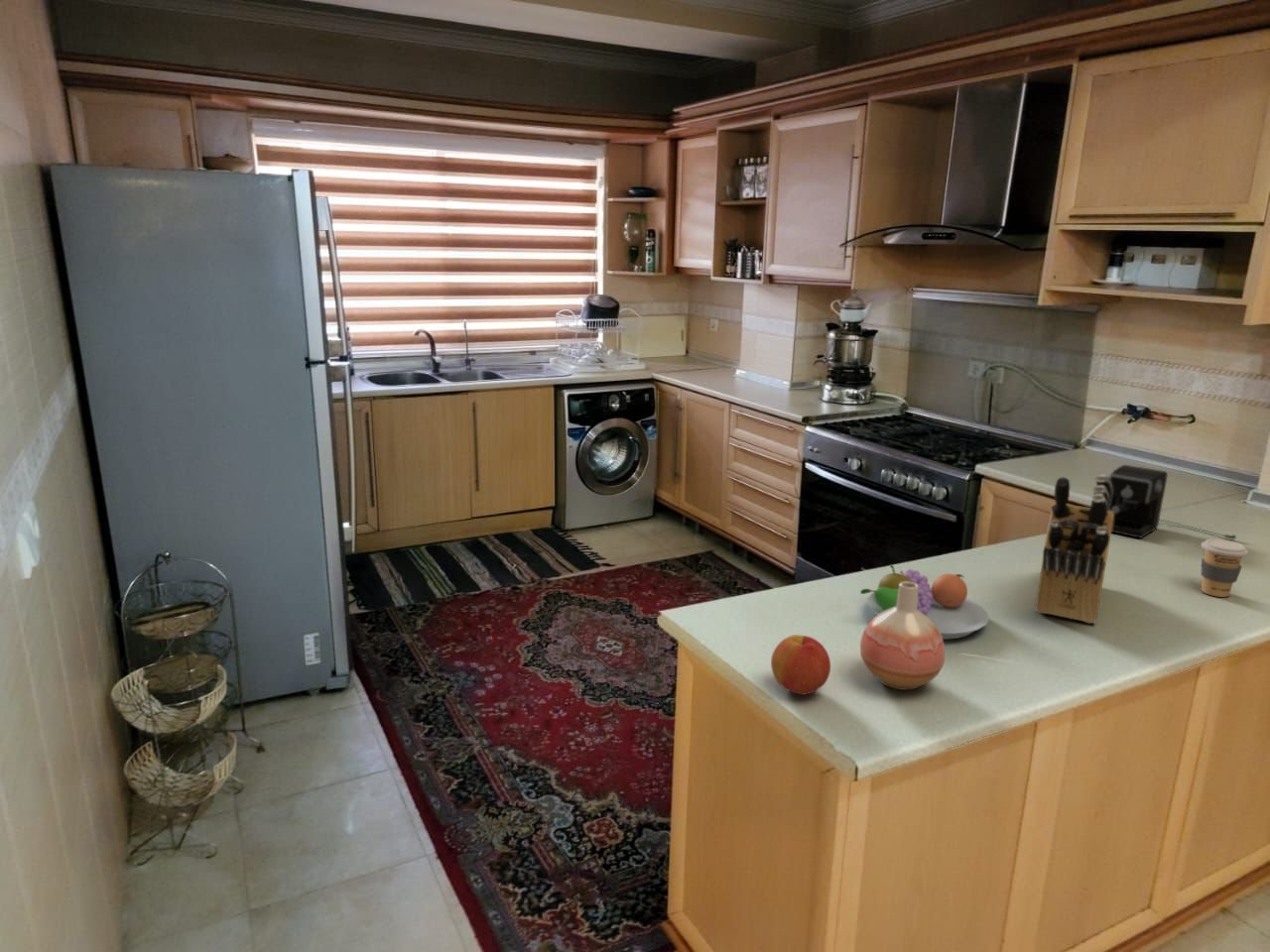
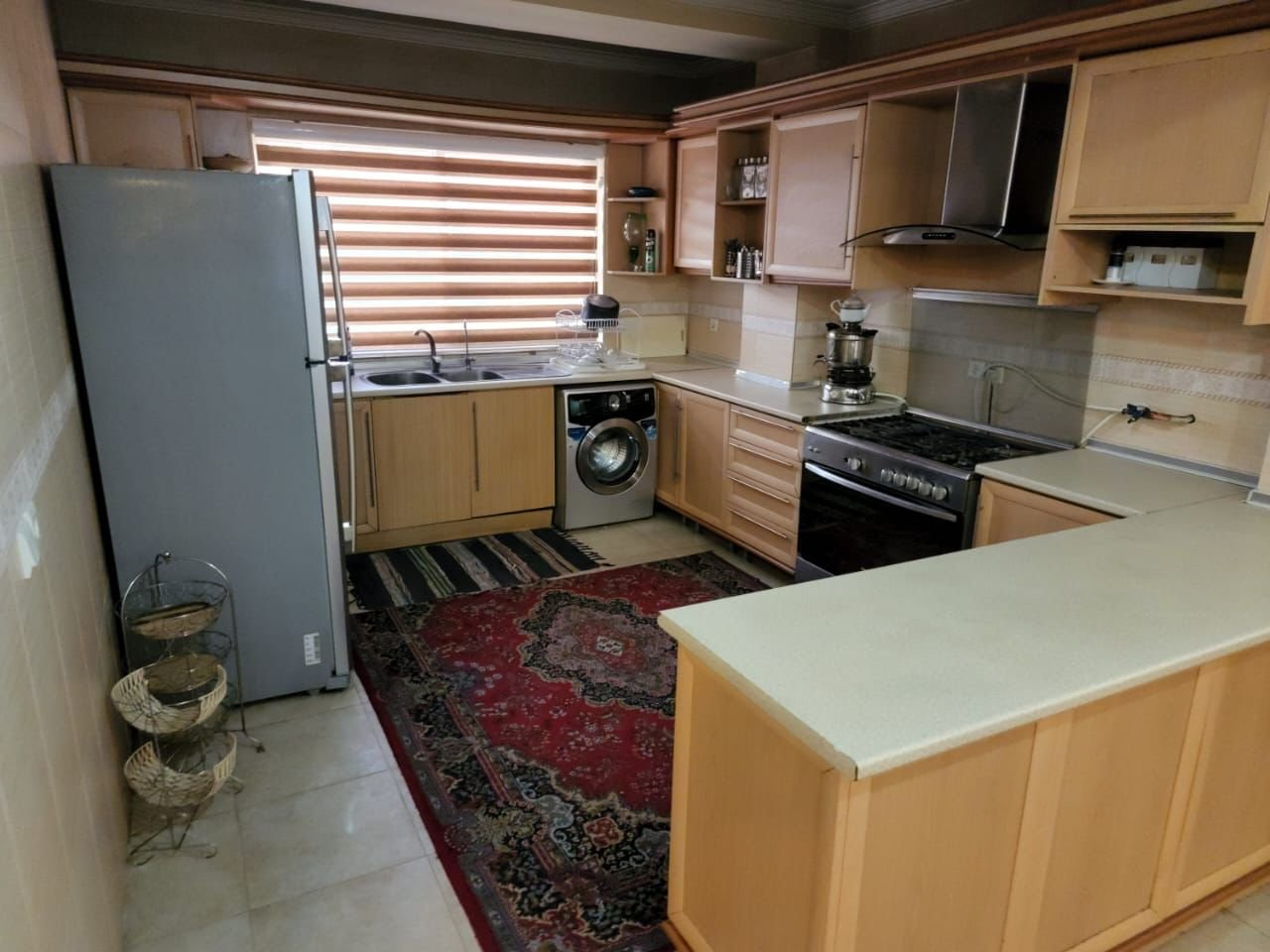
- coffee cup [1200,538,1249,598]
- coffee maker [1108,464,1237,540]
- vase [859,581,947,691]
- knife block [1035,474,1114,625]
- fruit bowl [859,563,990,641]
- apple [770,634,831,695]
